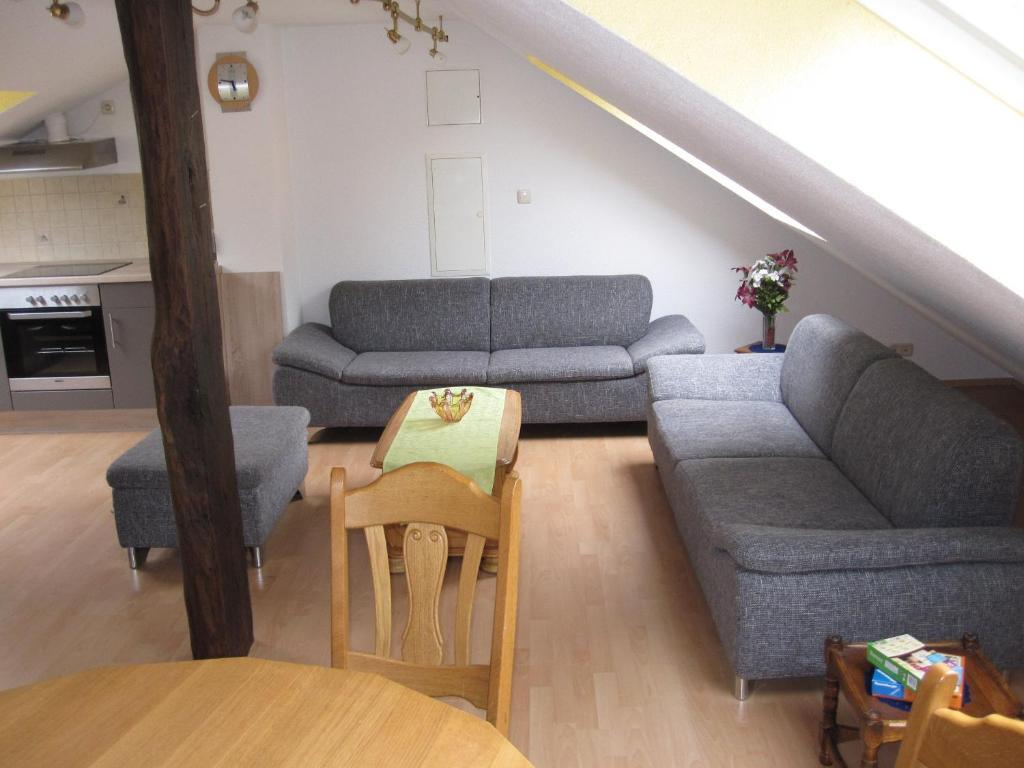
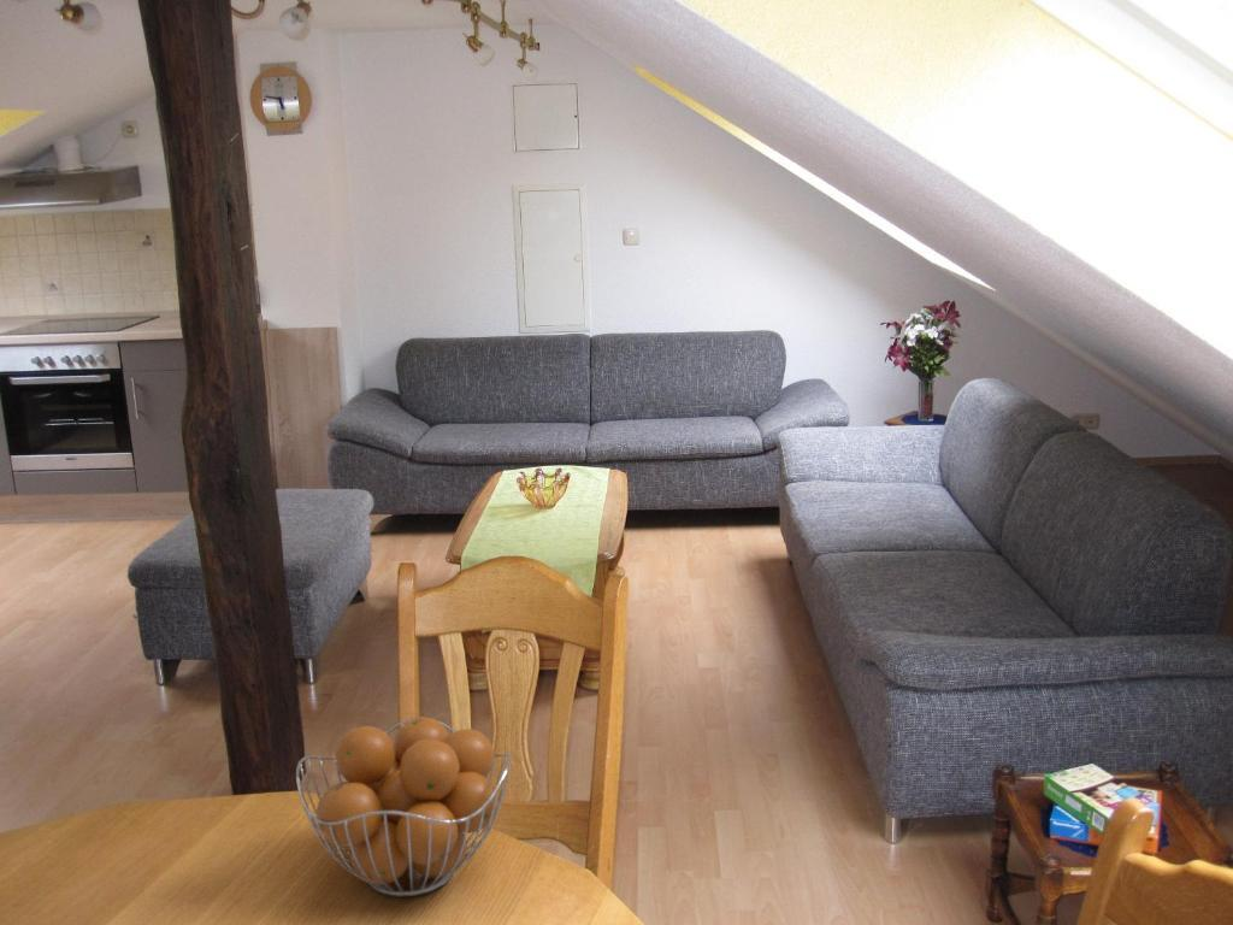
+ fruit basket [295,715,512,899]
